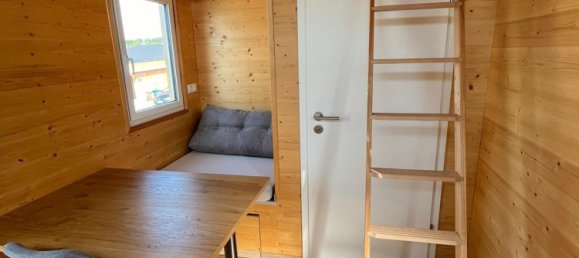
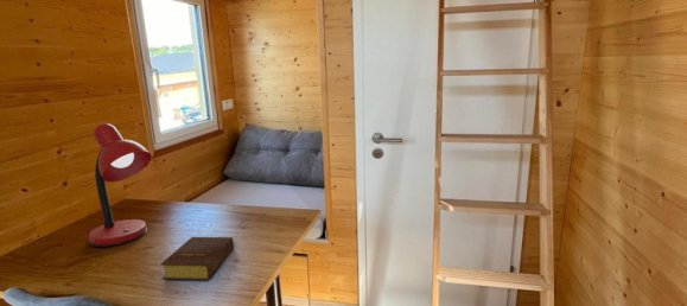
+ bible [160,236,235,281]
+ desk lamp [88,122,153,248]
